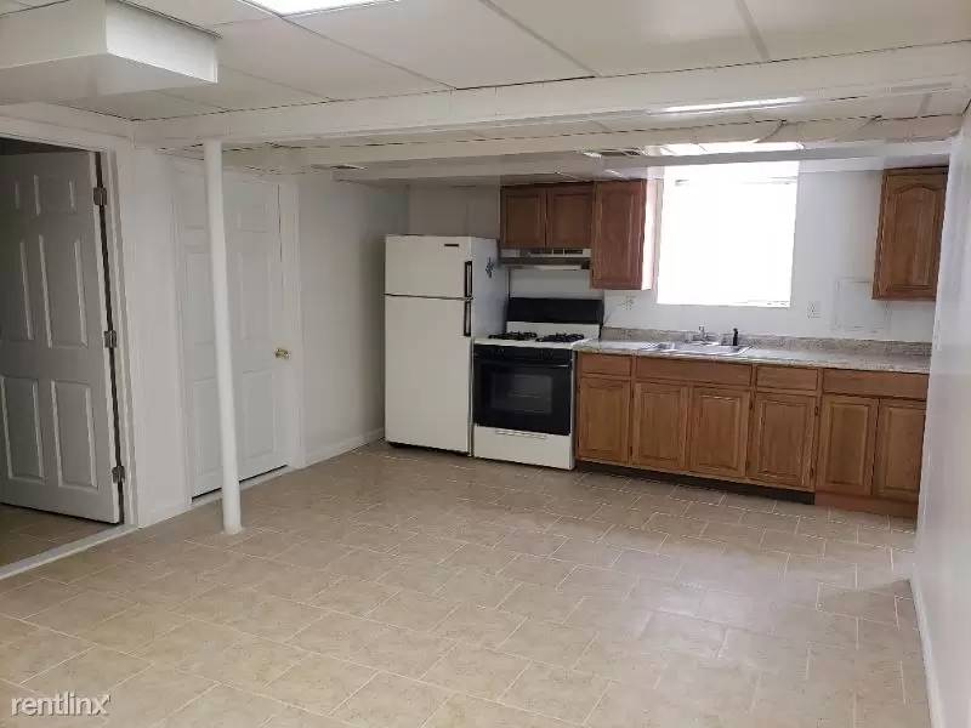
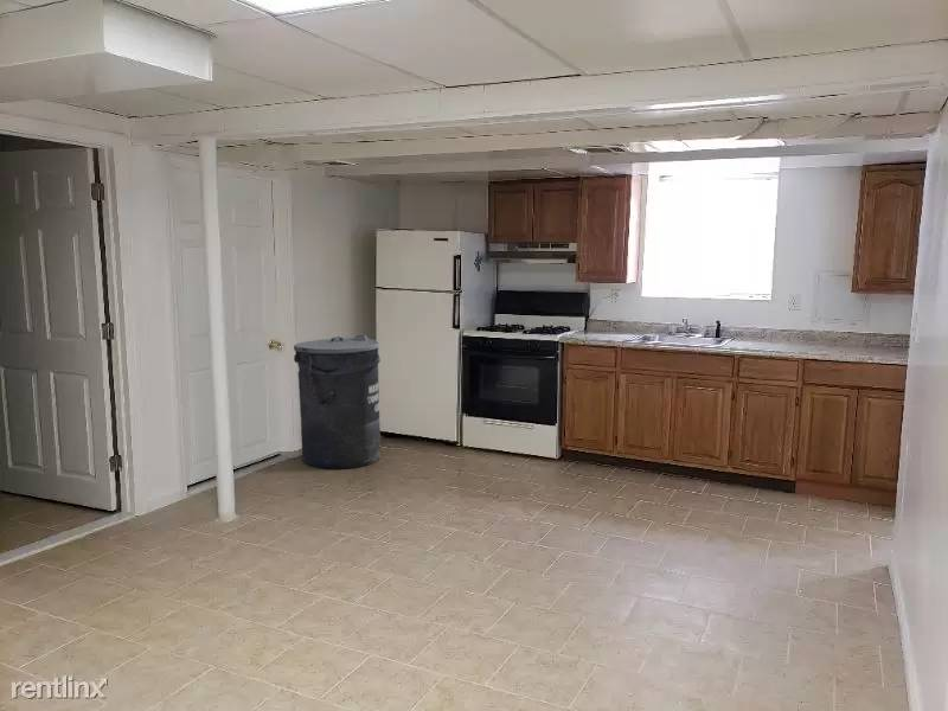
+ trash can [293,334,382,470]
